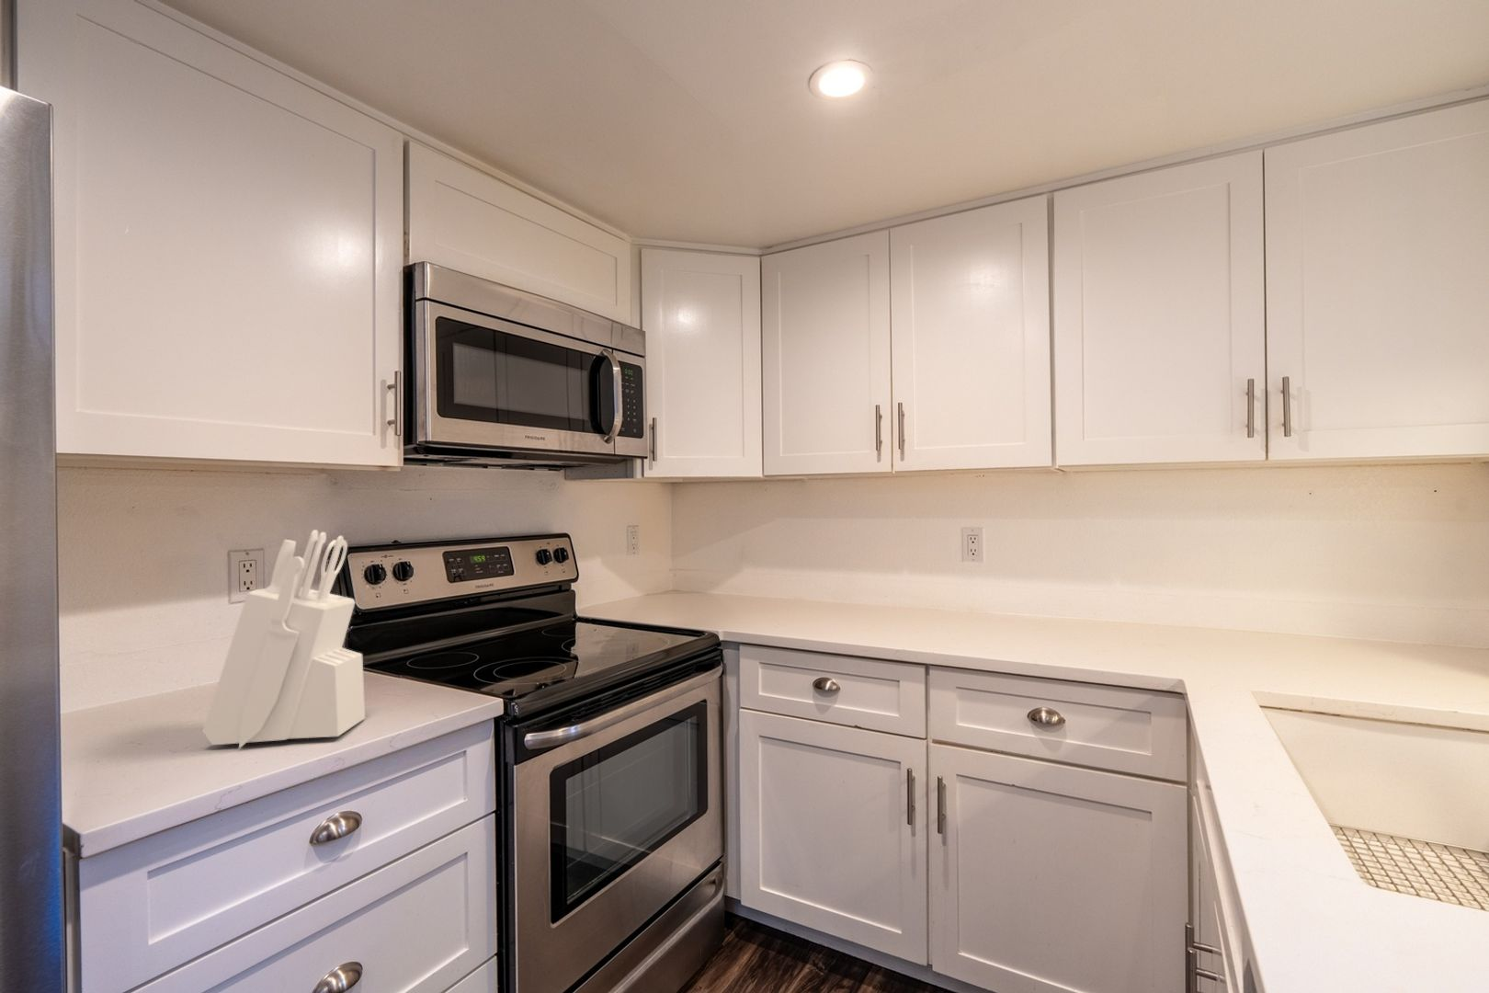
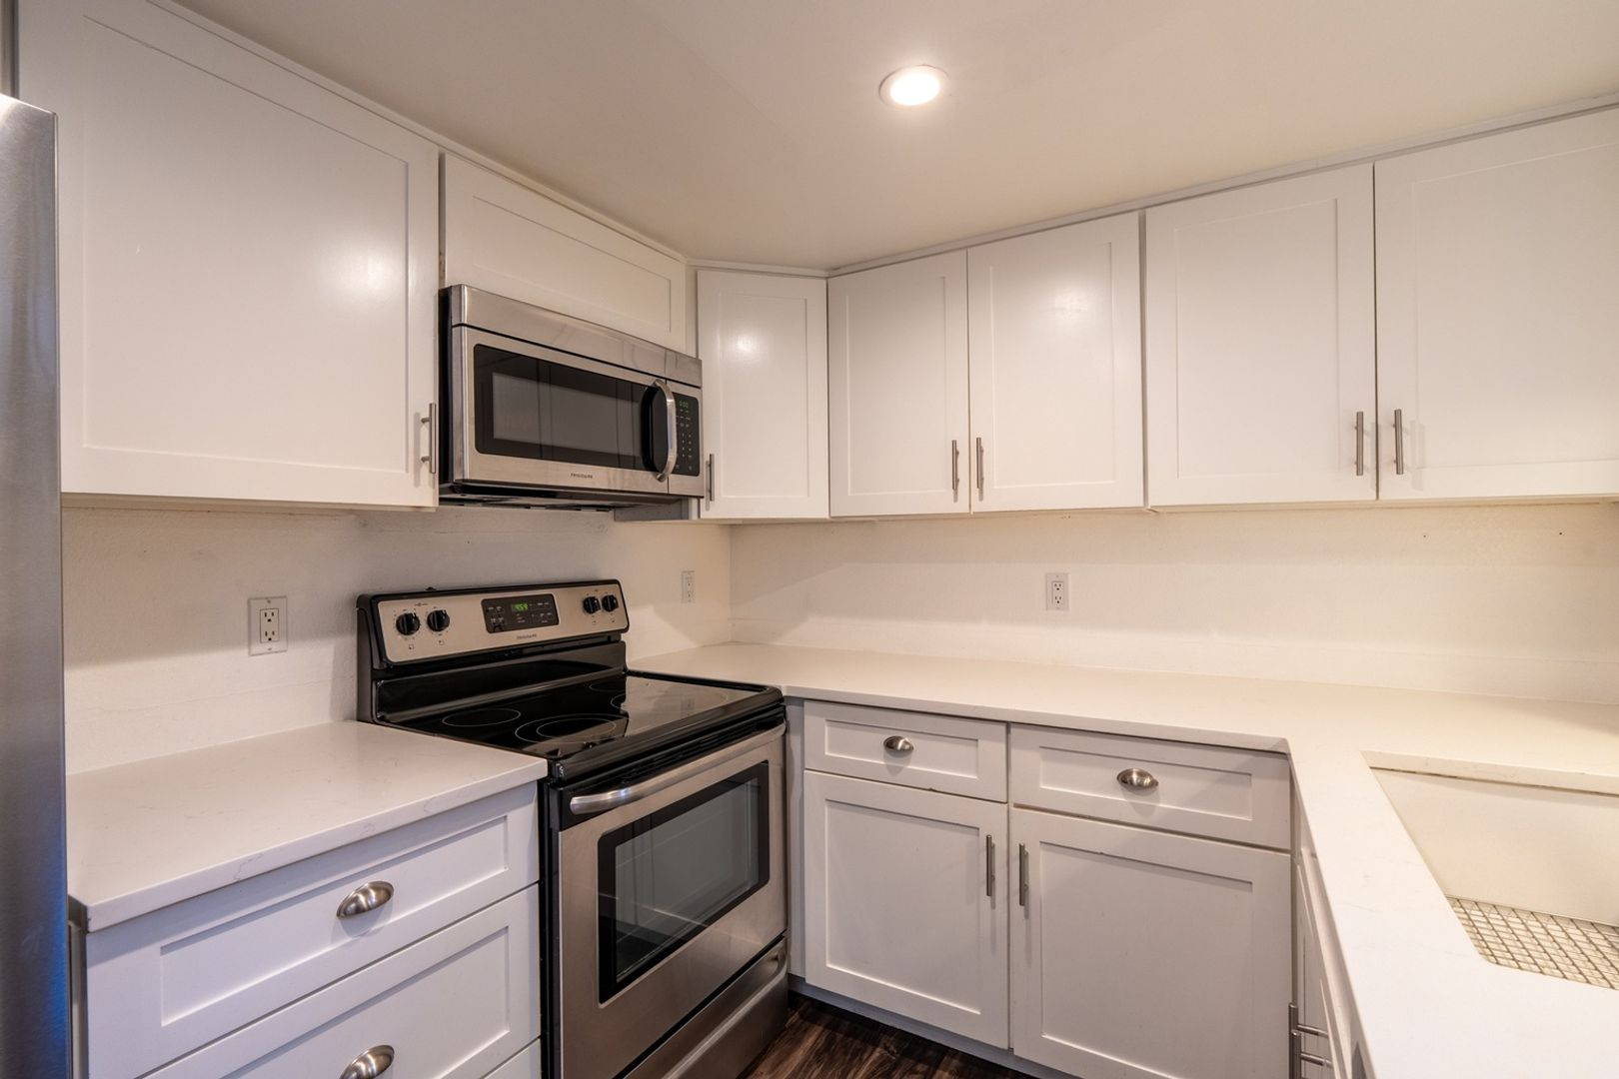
- knife block [202,529,366,750]
